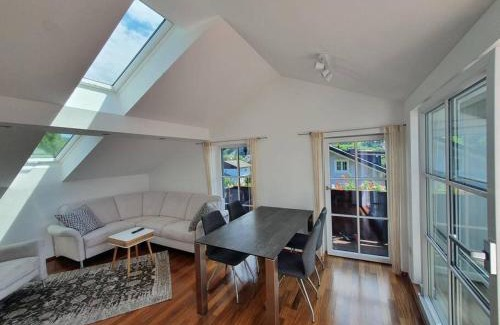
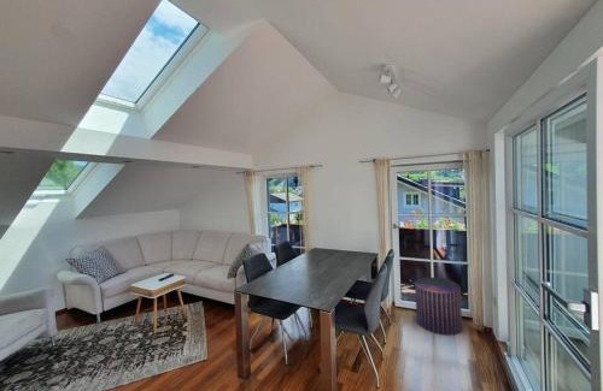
+ pouf [414,277,463,337]
